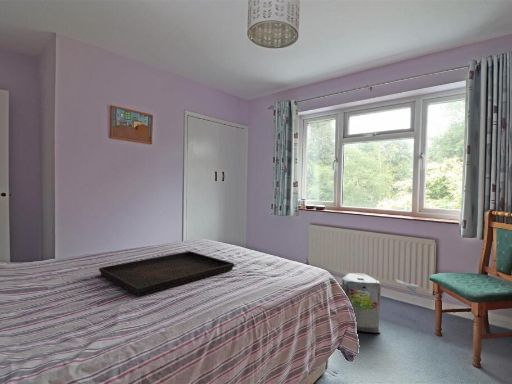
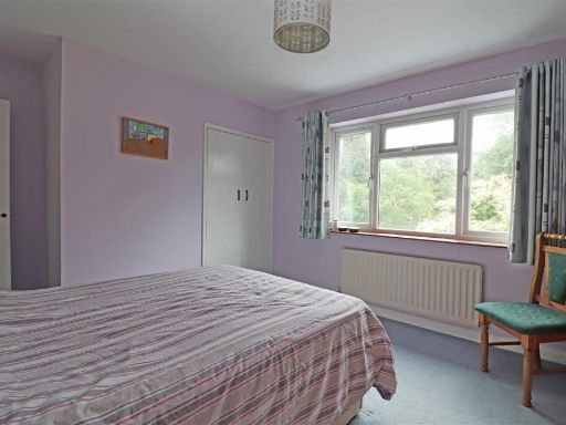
- air purifier [341,272,418,334]
- serving tray [98,250,235,297]
